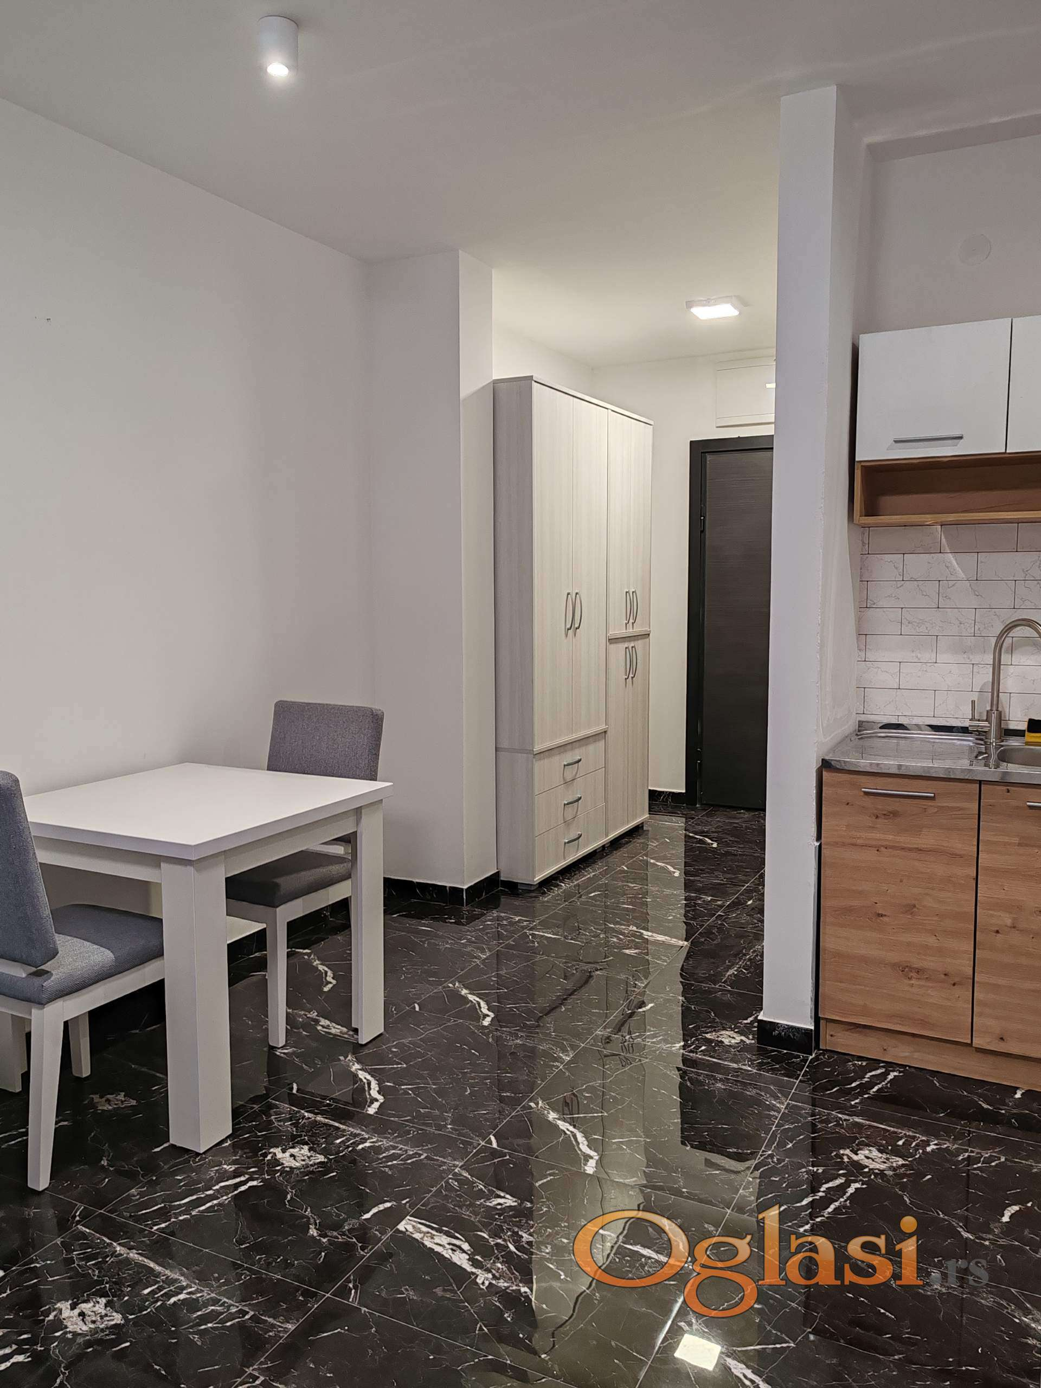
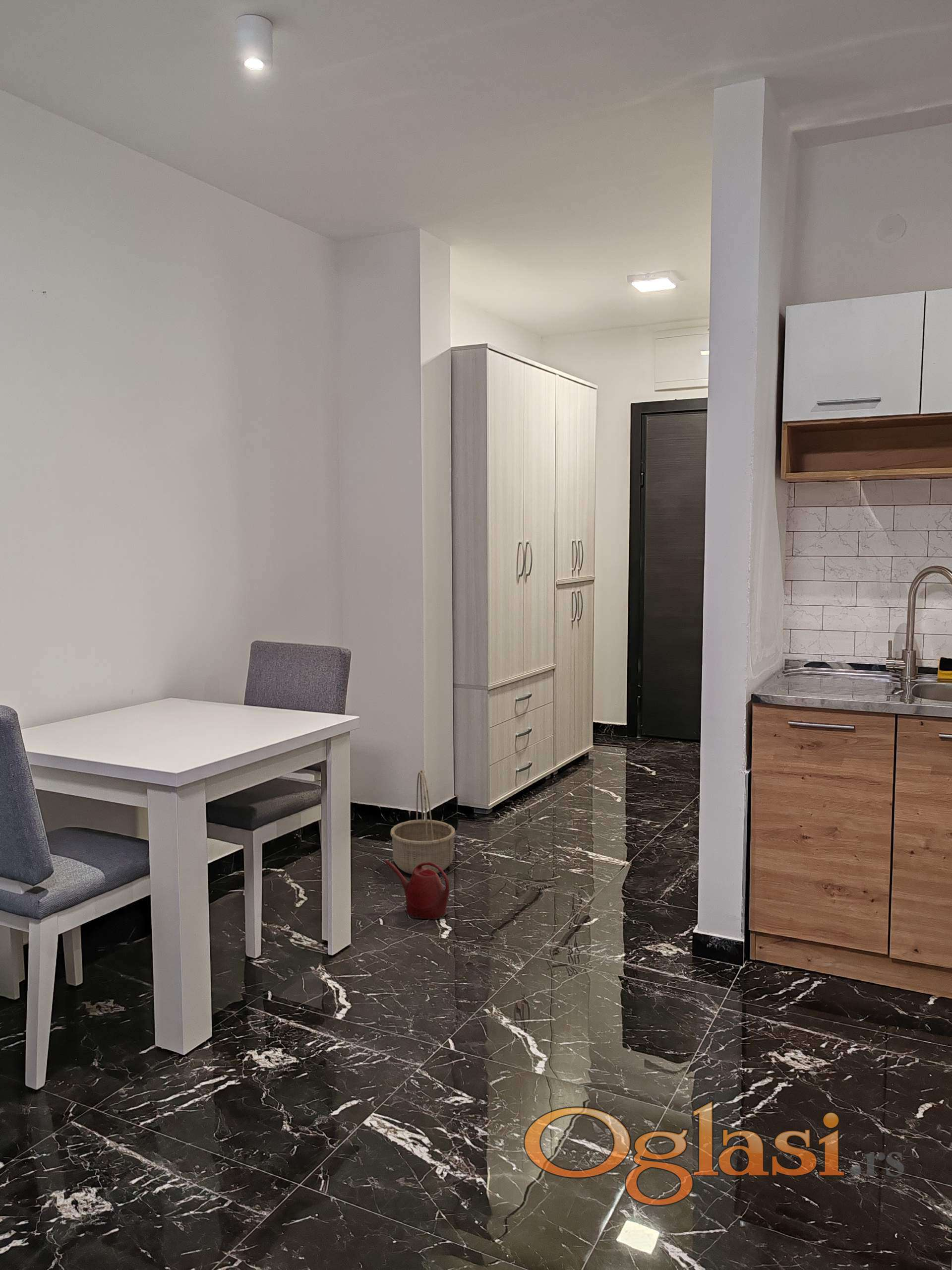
+ basket [390,769,456,875]
+ watering can [384,860,450,920]
